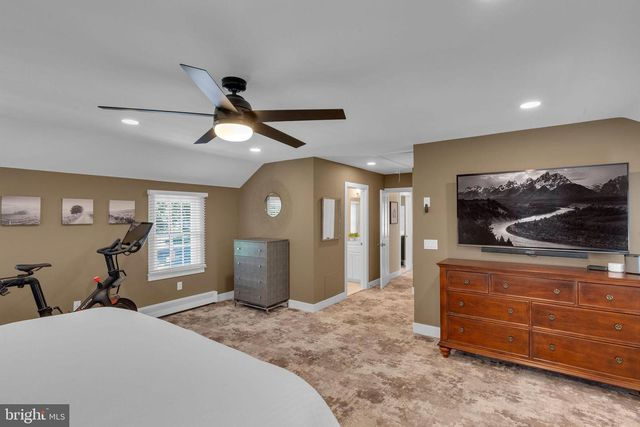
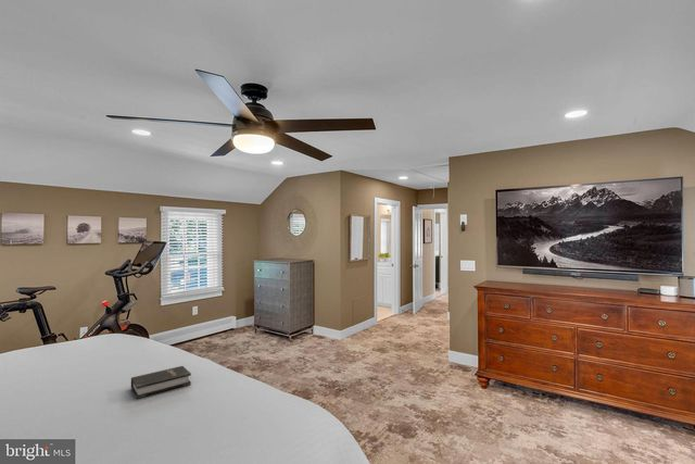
+ hardback book [130,365,192,400]
